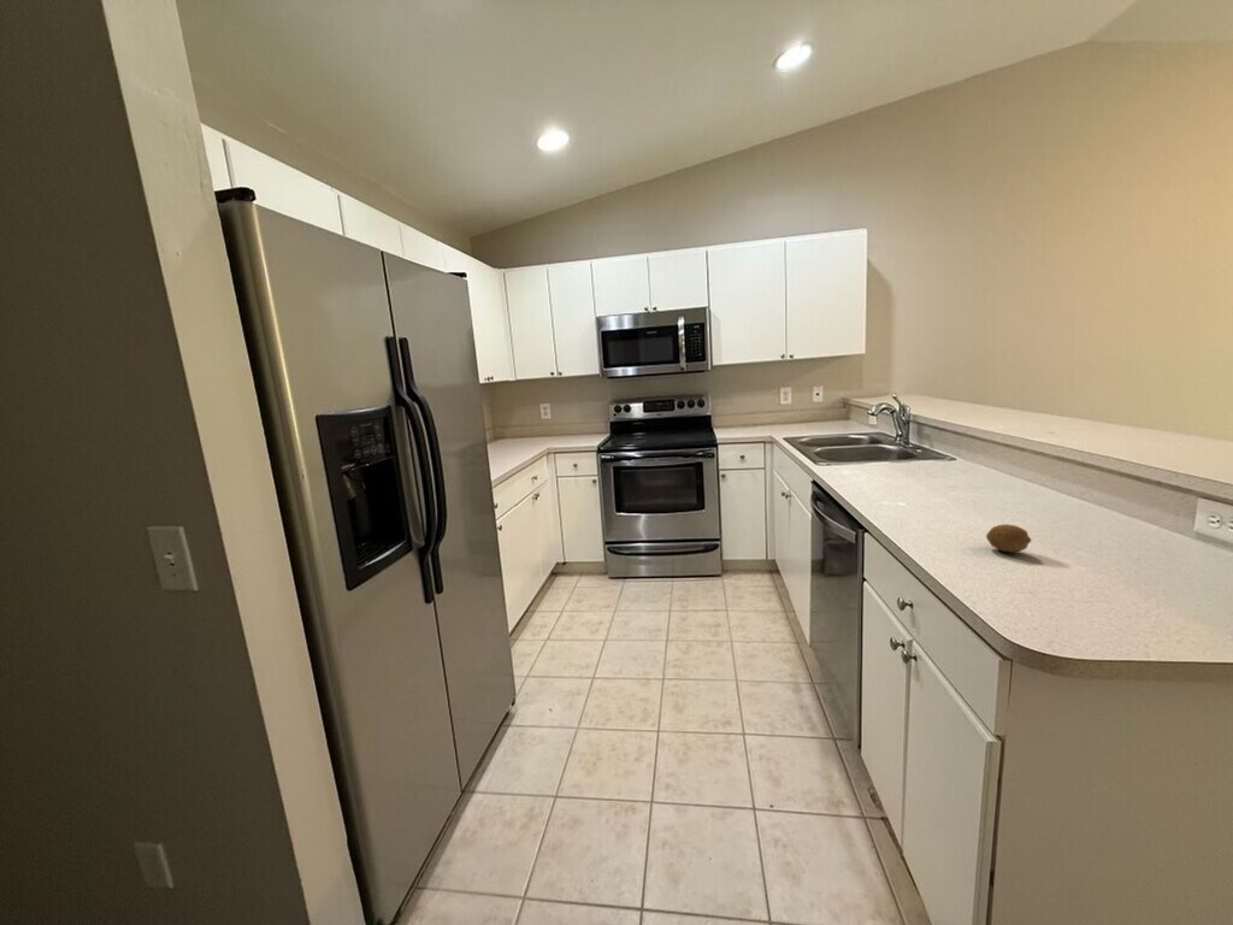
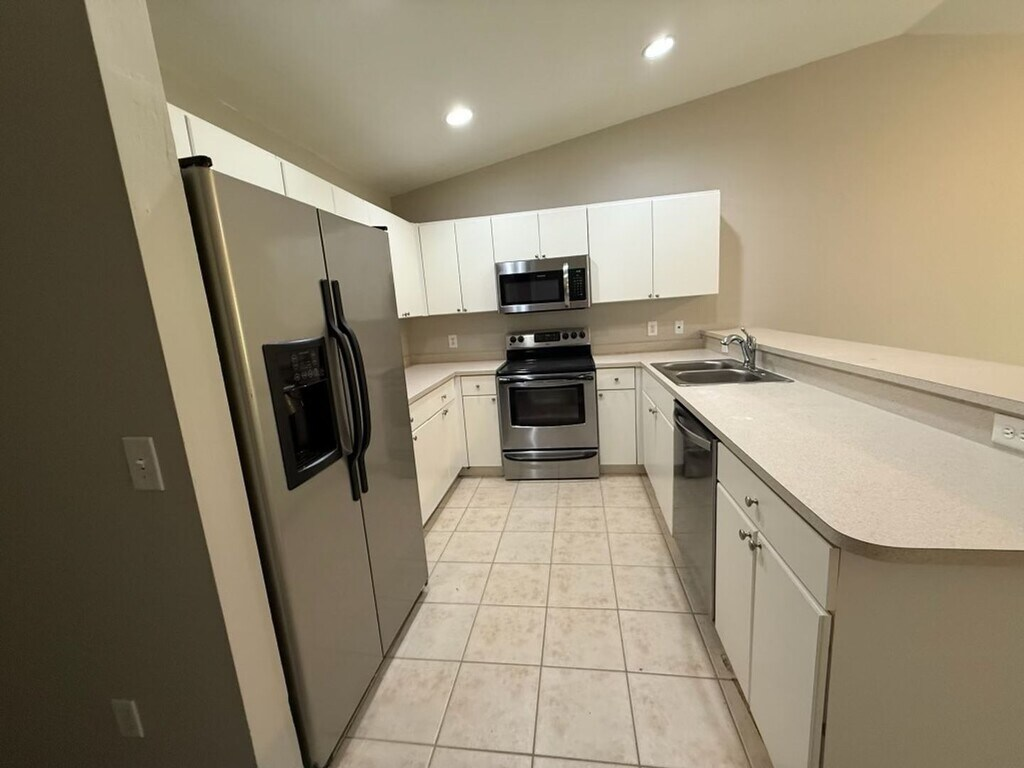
- fruit [985,523,1032,554]
